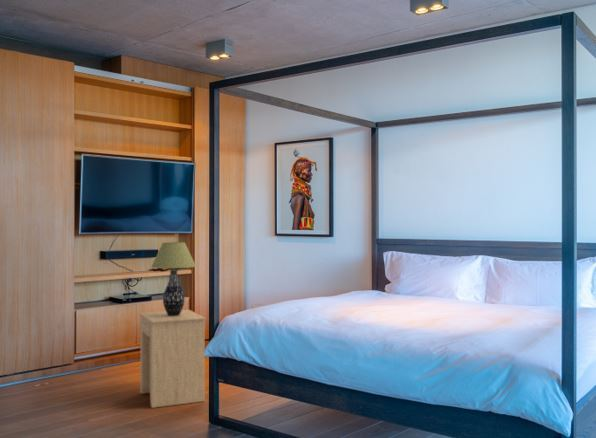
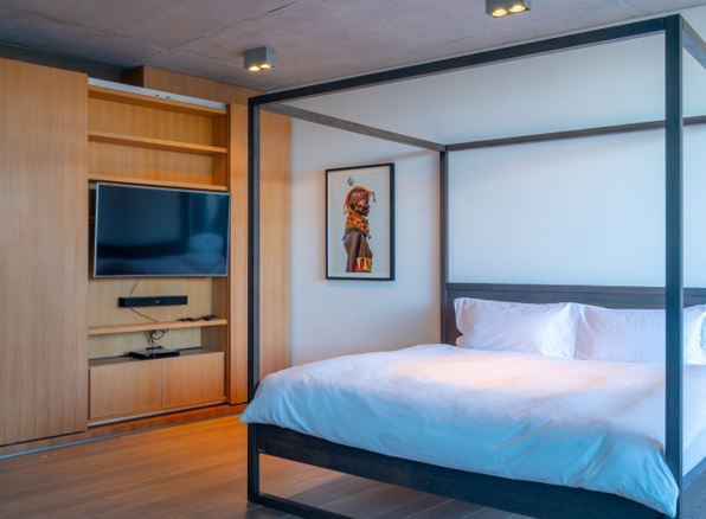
- table lamp [150,241,197,316]
- side table [138,309,207,409]
